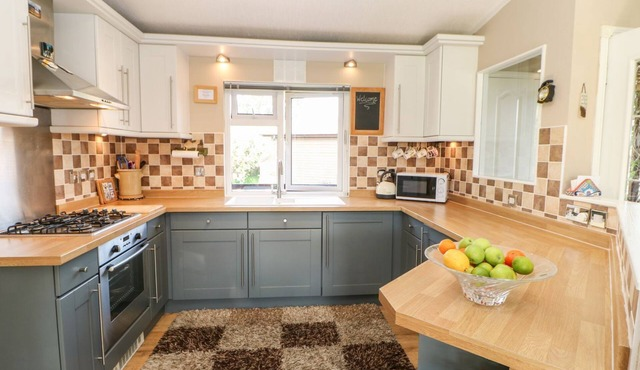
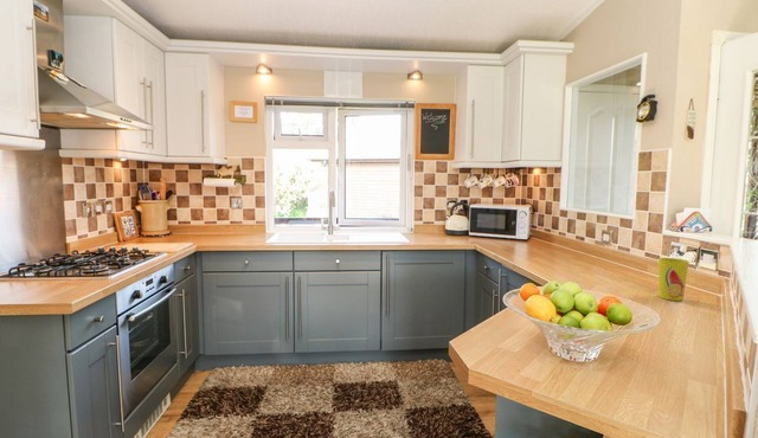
+ cup [657,257,690,302]
